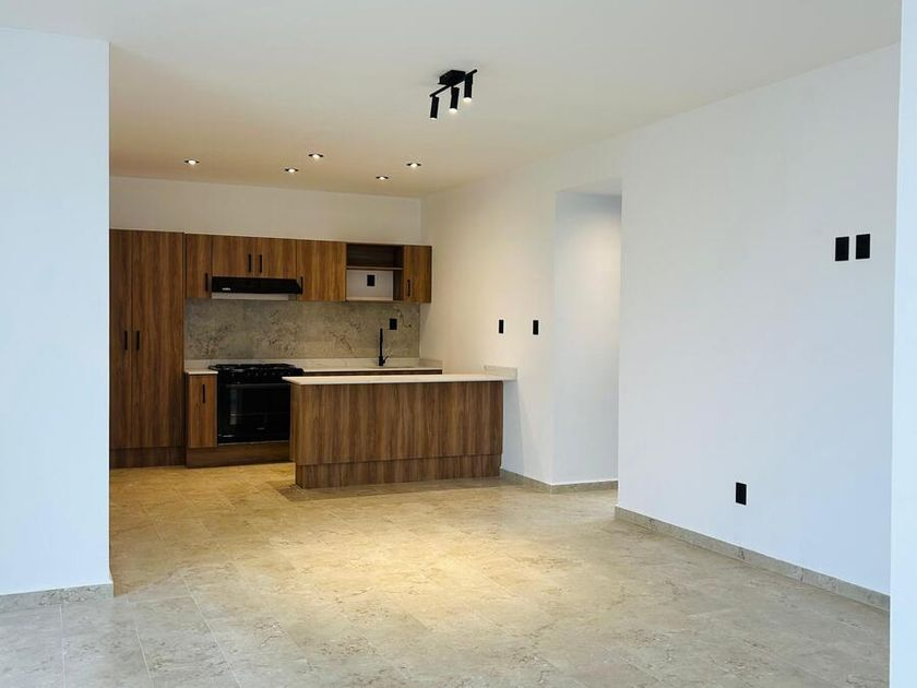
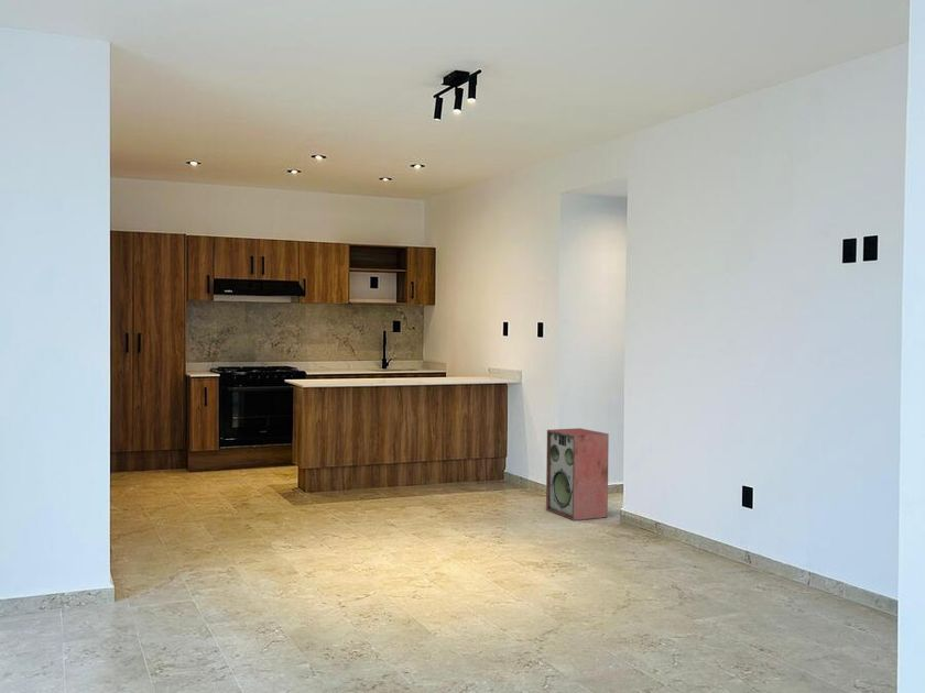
+ speaker [545,427,610,521]
